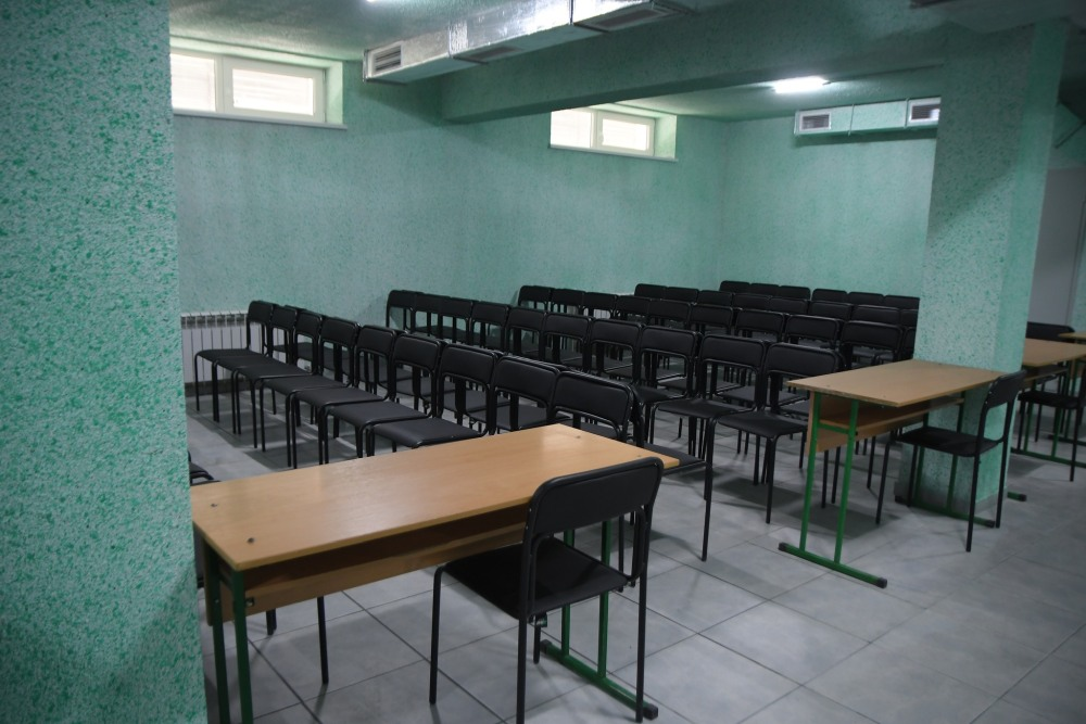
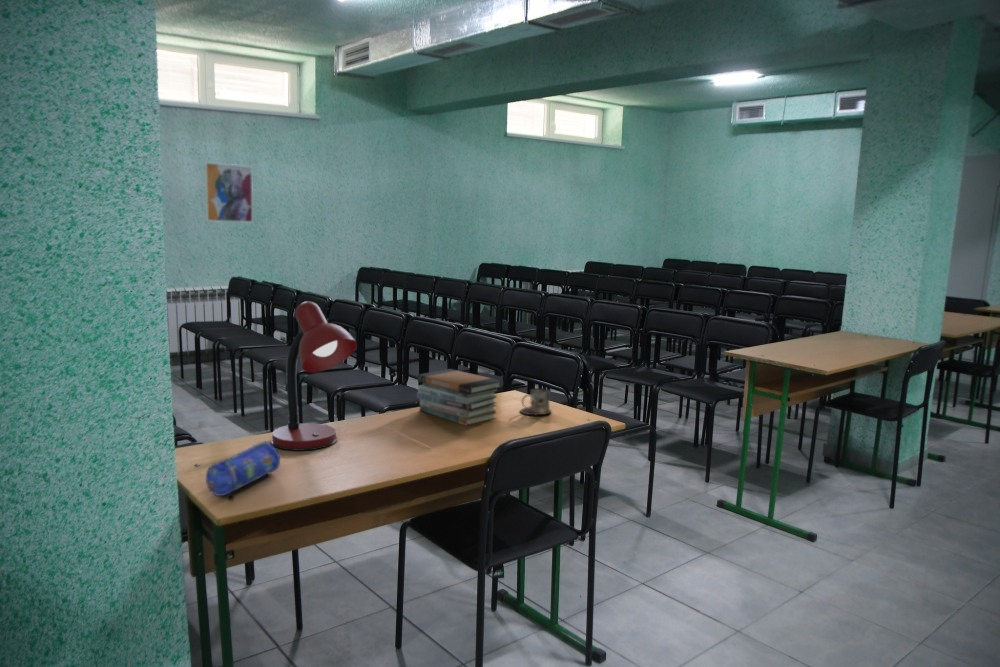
+ wall art [204,161,254,224]
+ mug [519,387,552,416]
+ desk lamp [270,300,358,452]
+ book stack [416,368,503,427]
+ pencil case [205,440,281,497]
